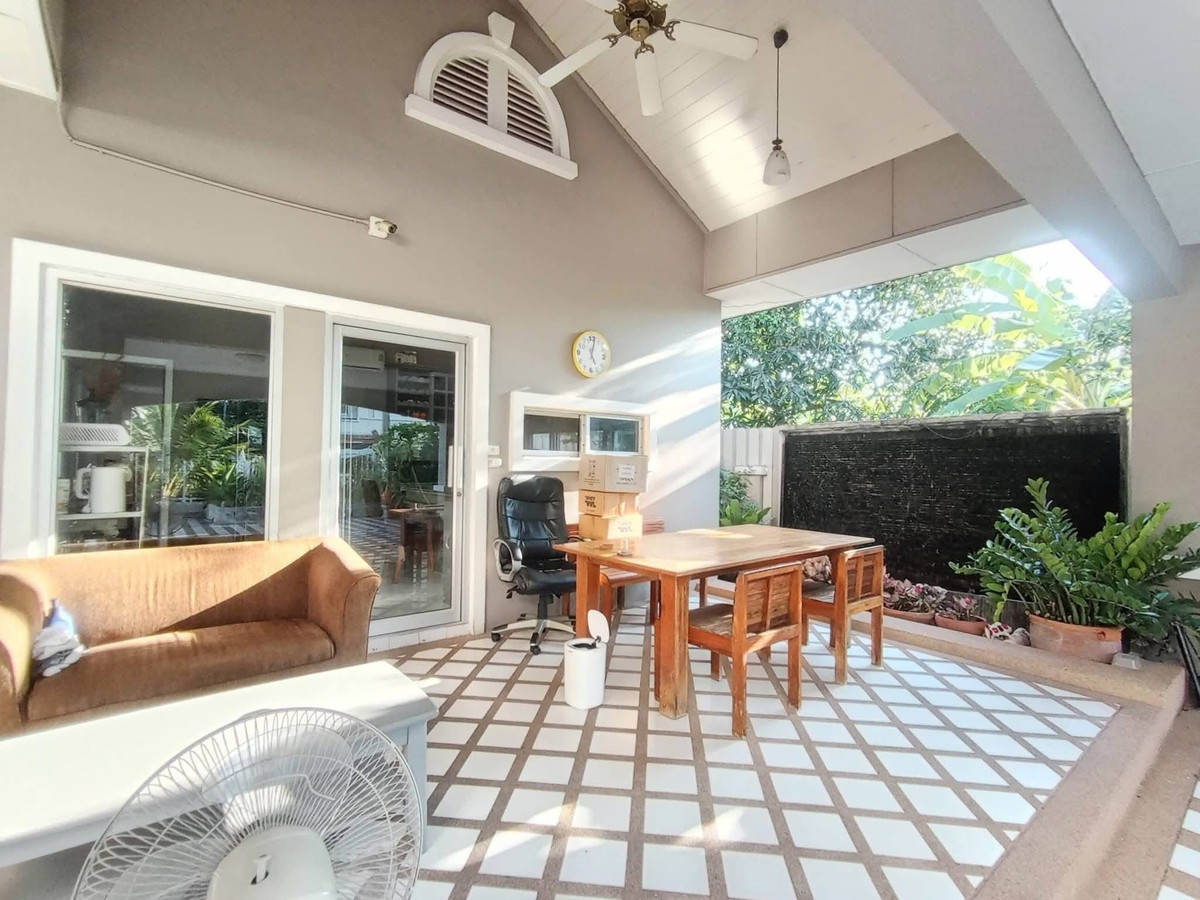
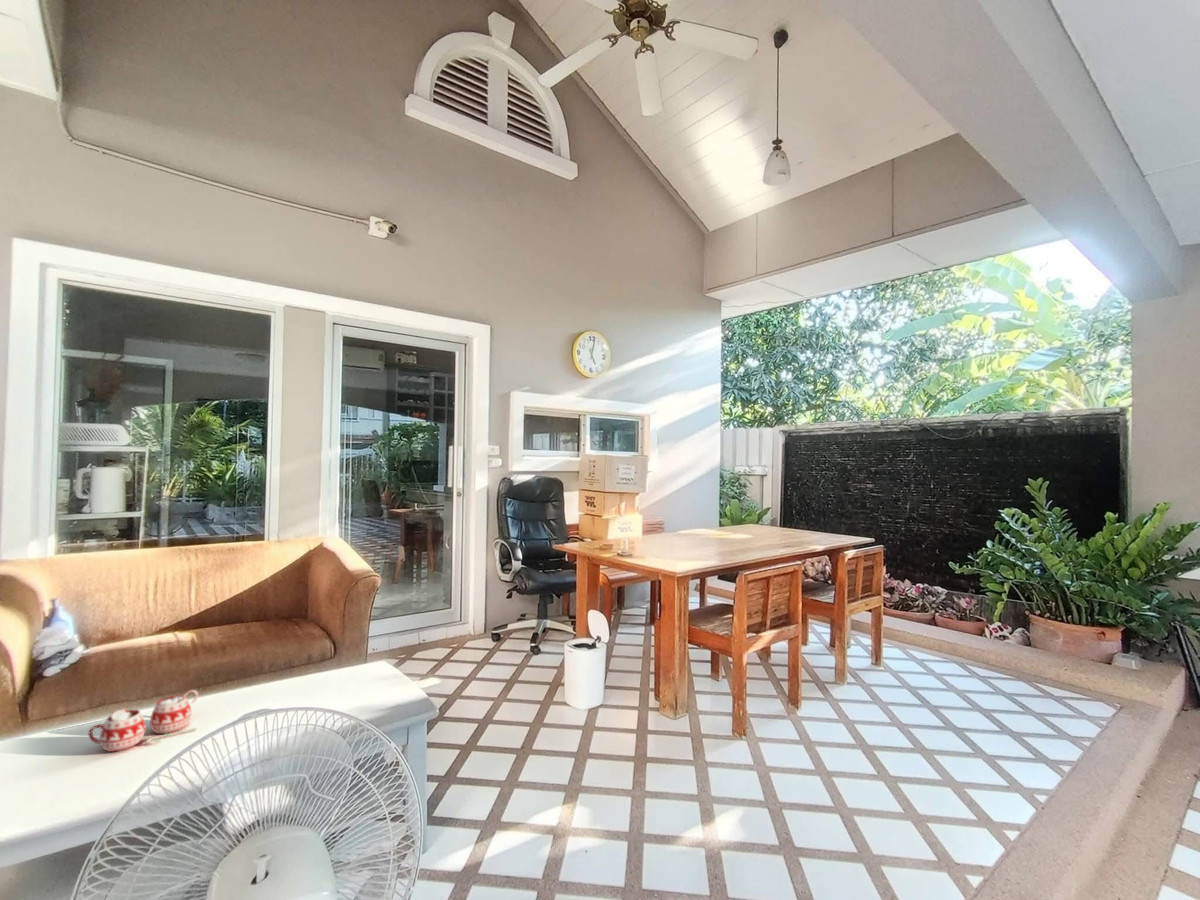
+ mug [87,689,199,753]
